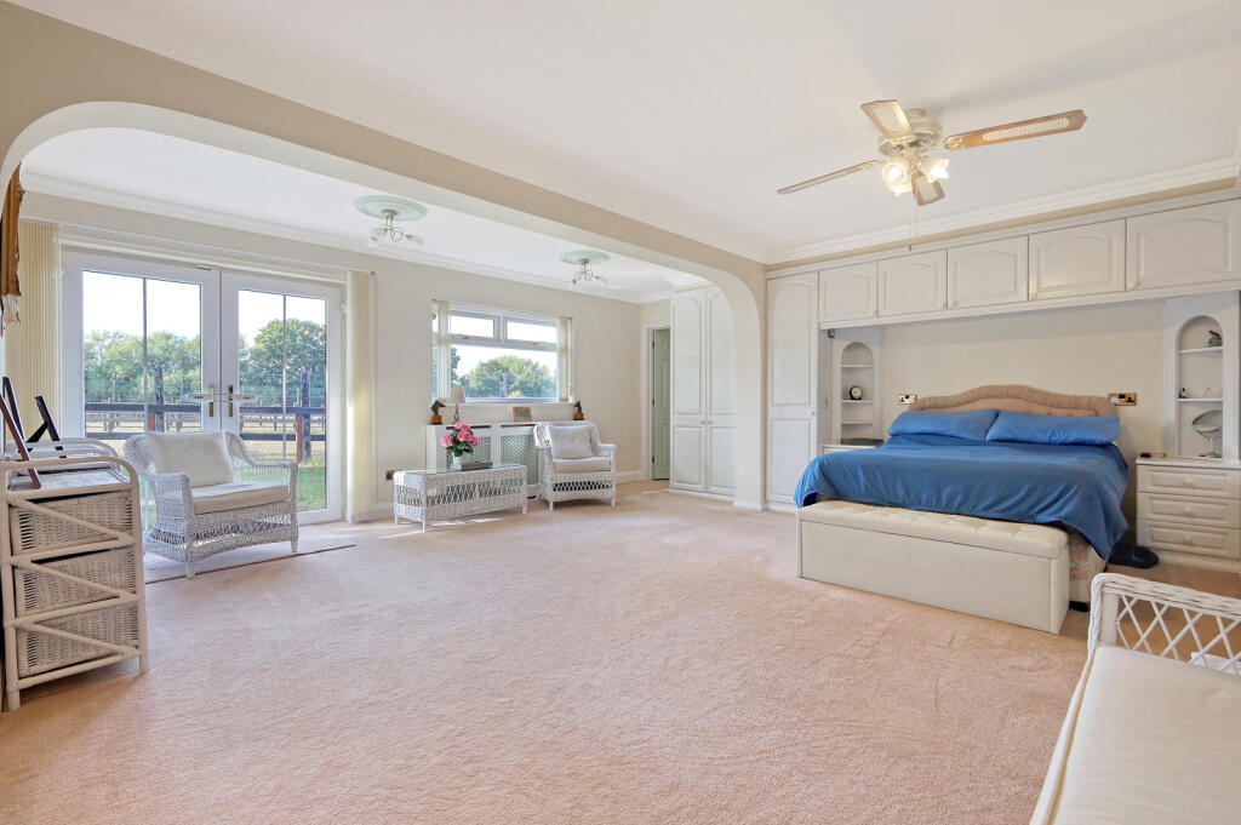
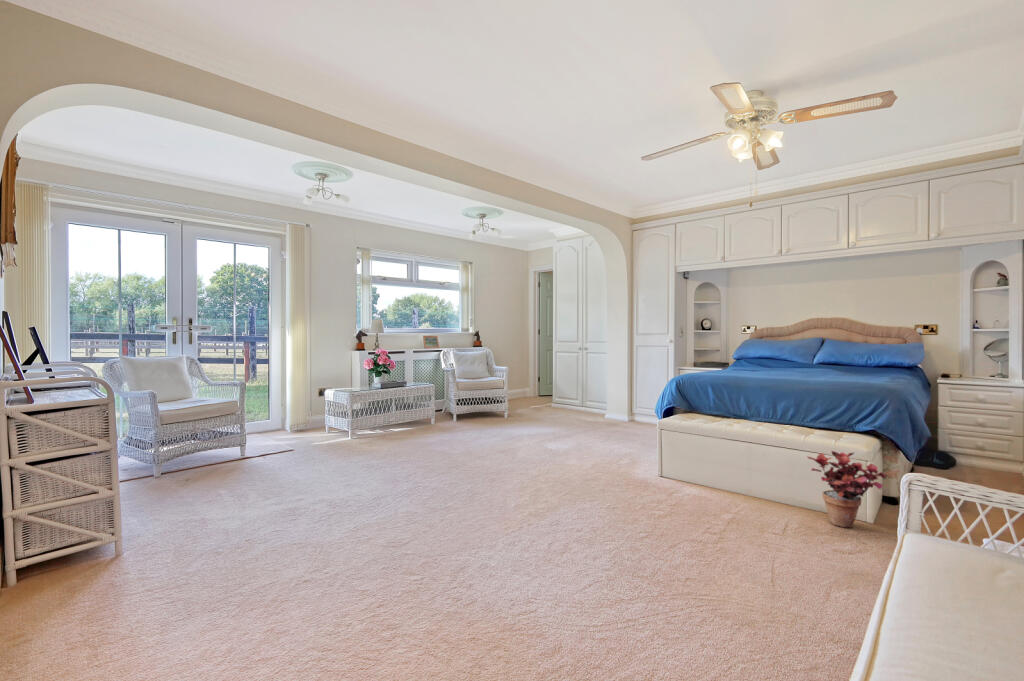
+ potted plant [807,450,887,529]
